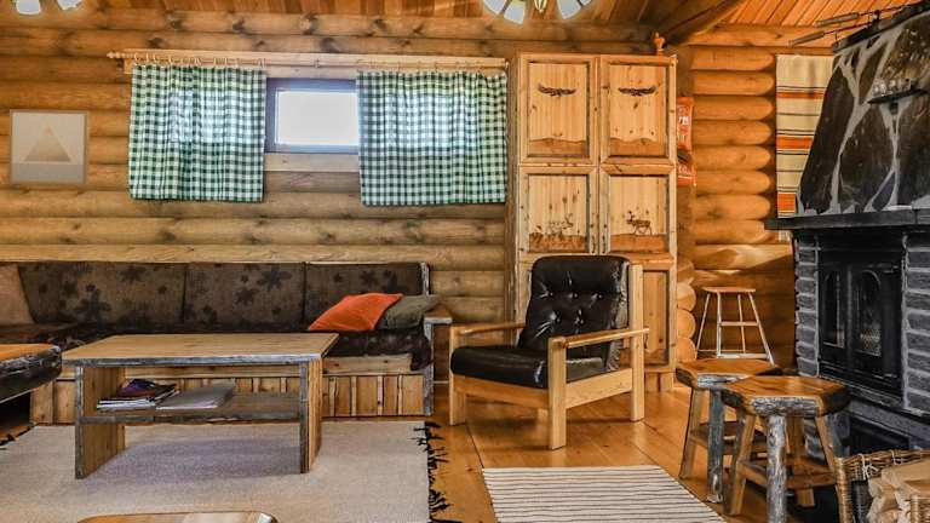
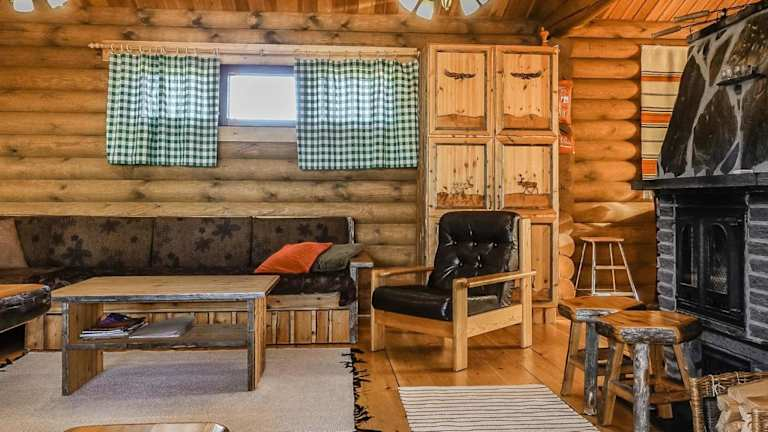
- wall art [7,108,91,186]
